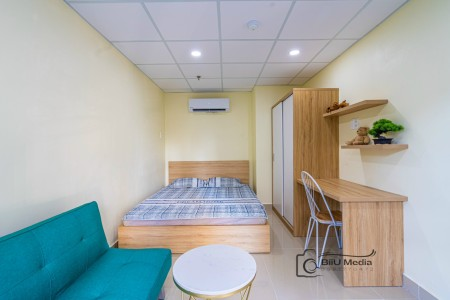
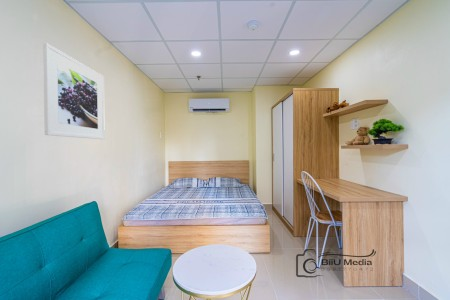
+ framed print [42,42,106,140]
